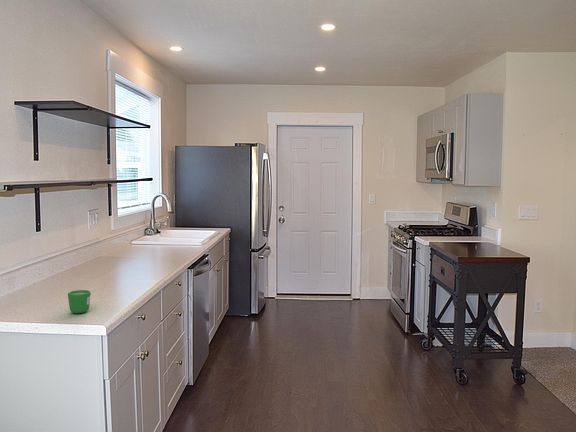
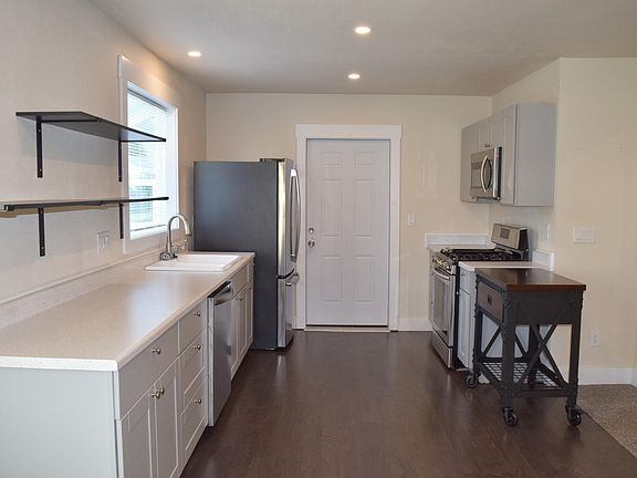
- mug [67,289,92,314]
